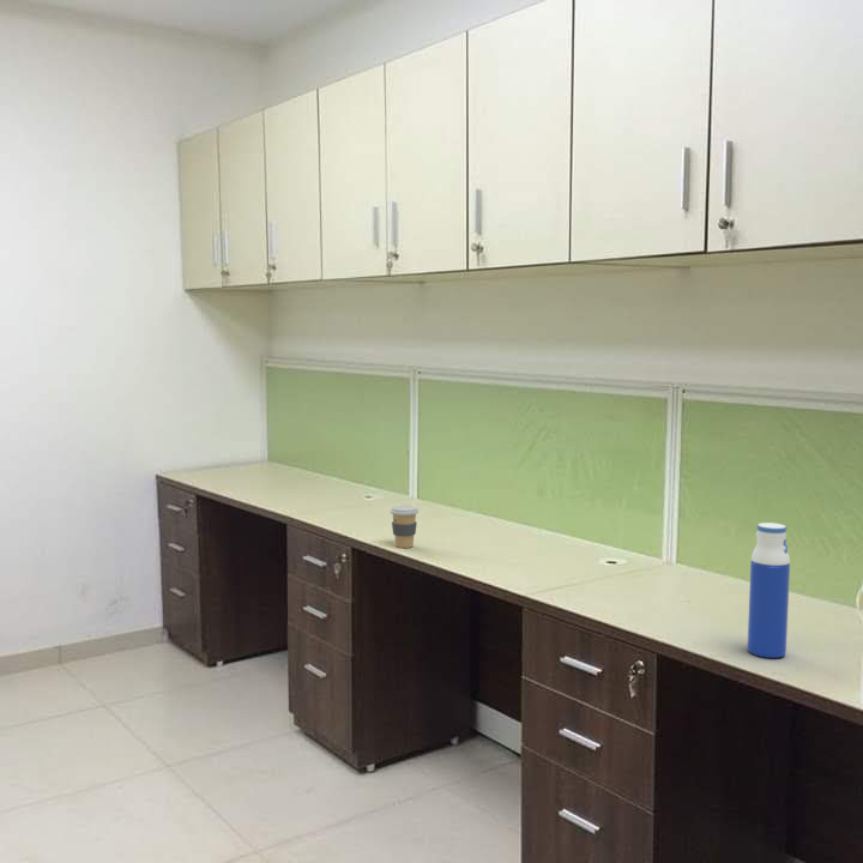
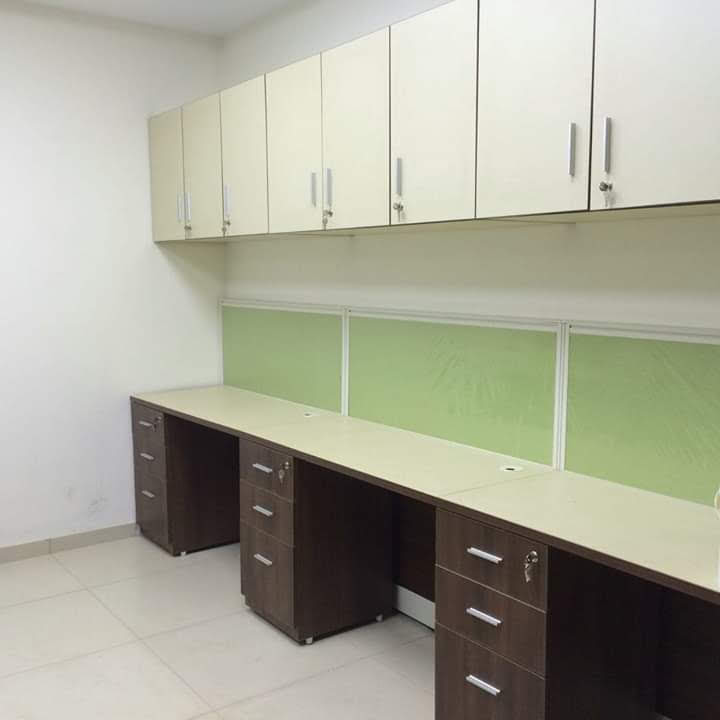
- water bottle [747,521,791,659]
- coffee cup [390,505,420,549]
